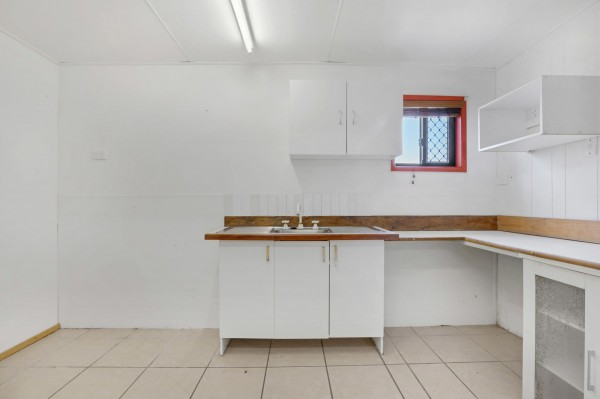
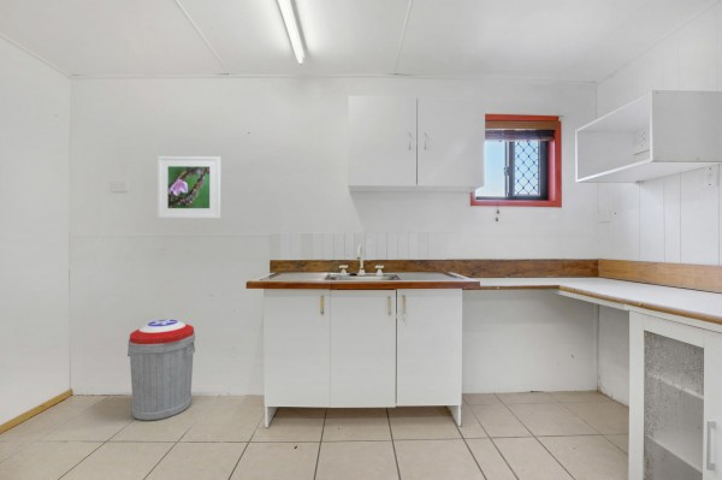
+ trash can [126,319,196,422]
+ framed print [156,155,221,220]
